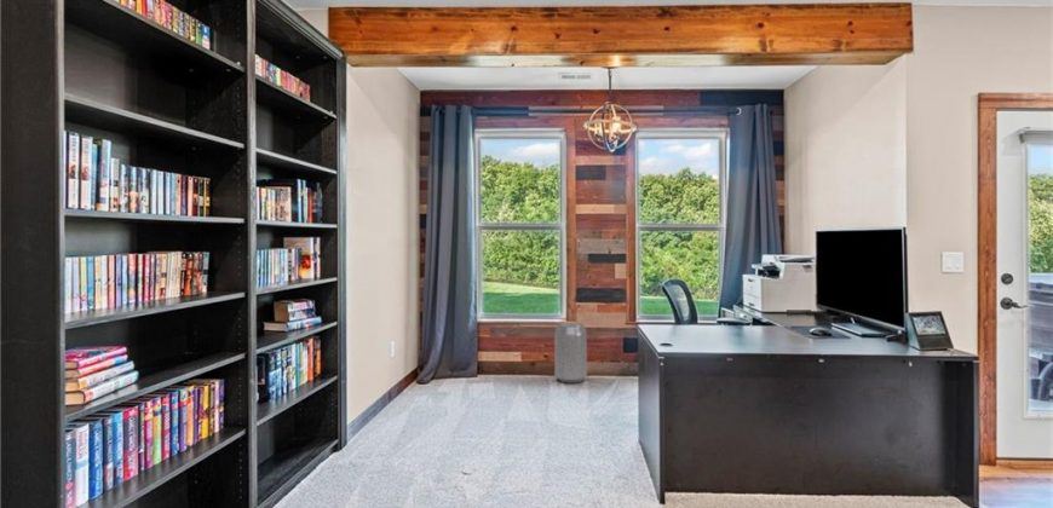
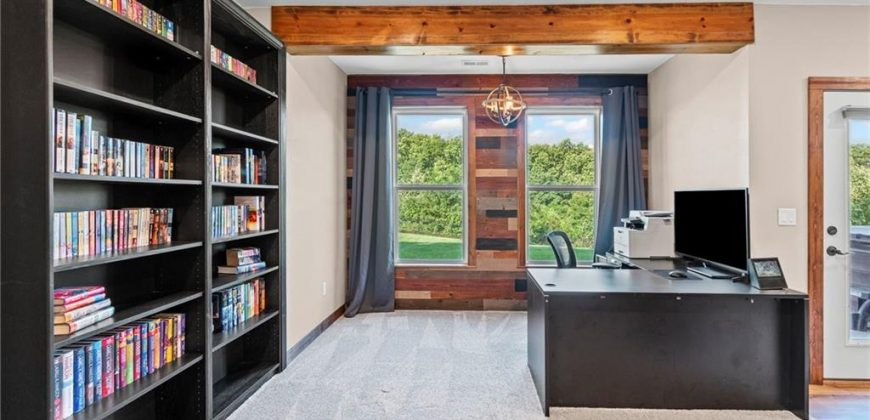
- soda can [553,322,588,383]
